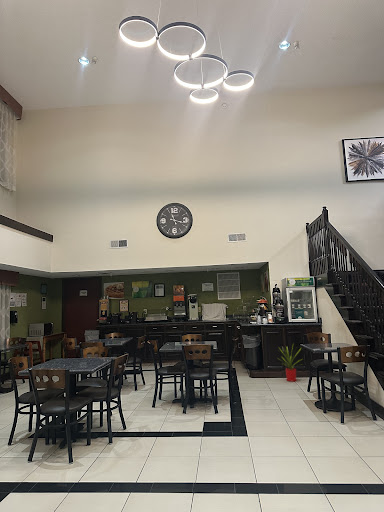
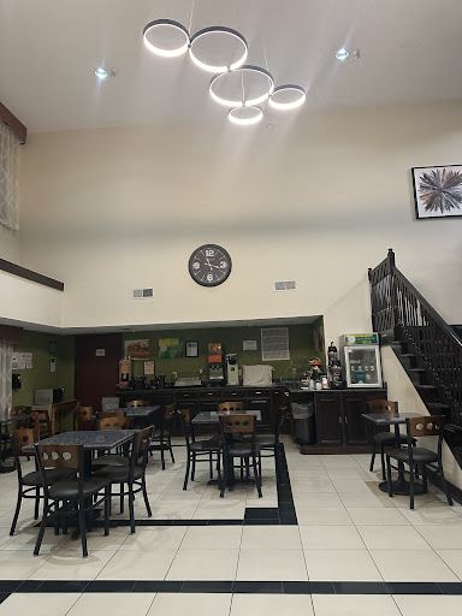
- house plant [278,342,303,383]
